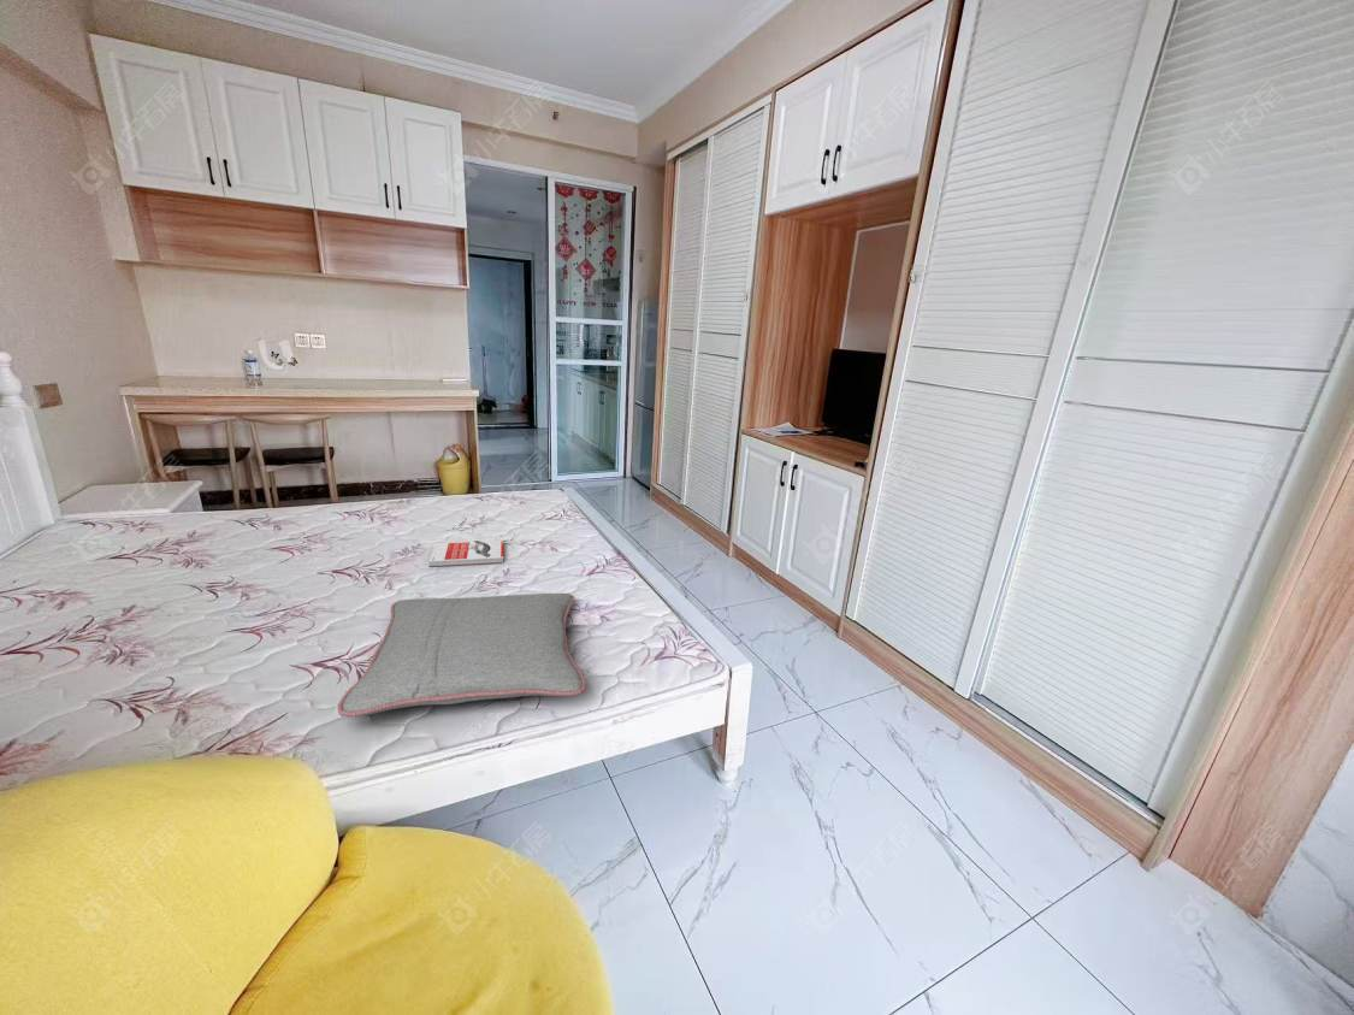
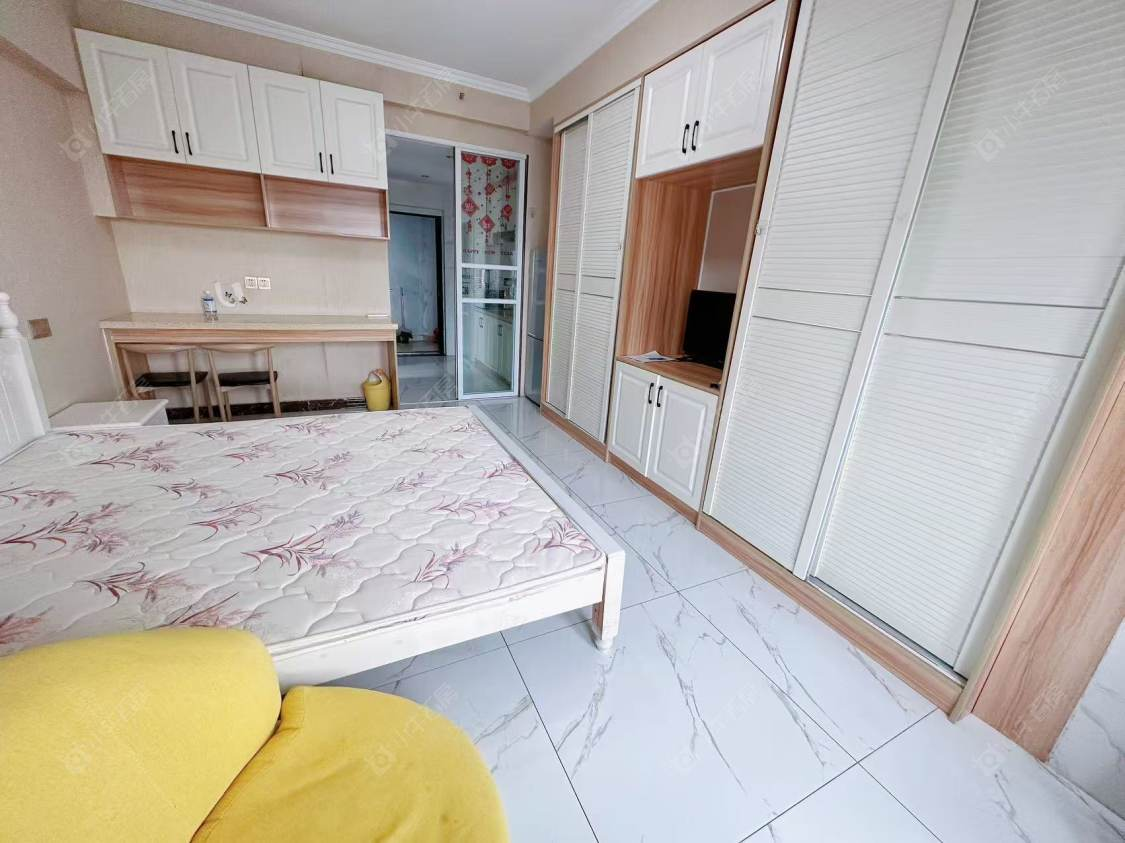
- book [428,538,504,568]
- pillow [336,592,587,718]
